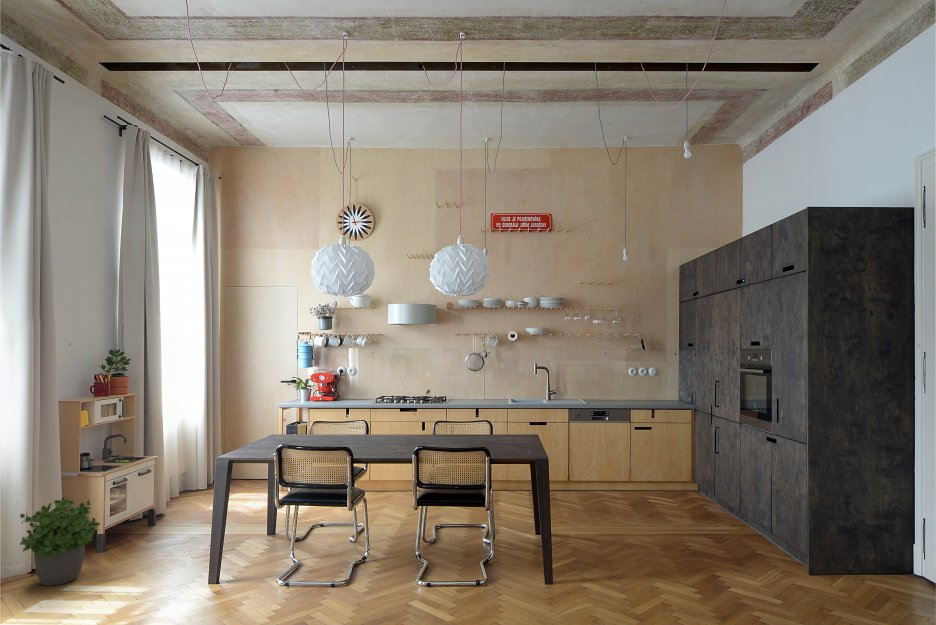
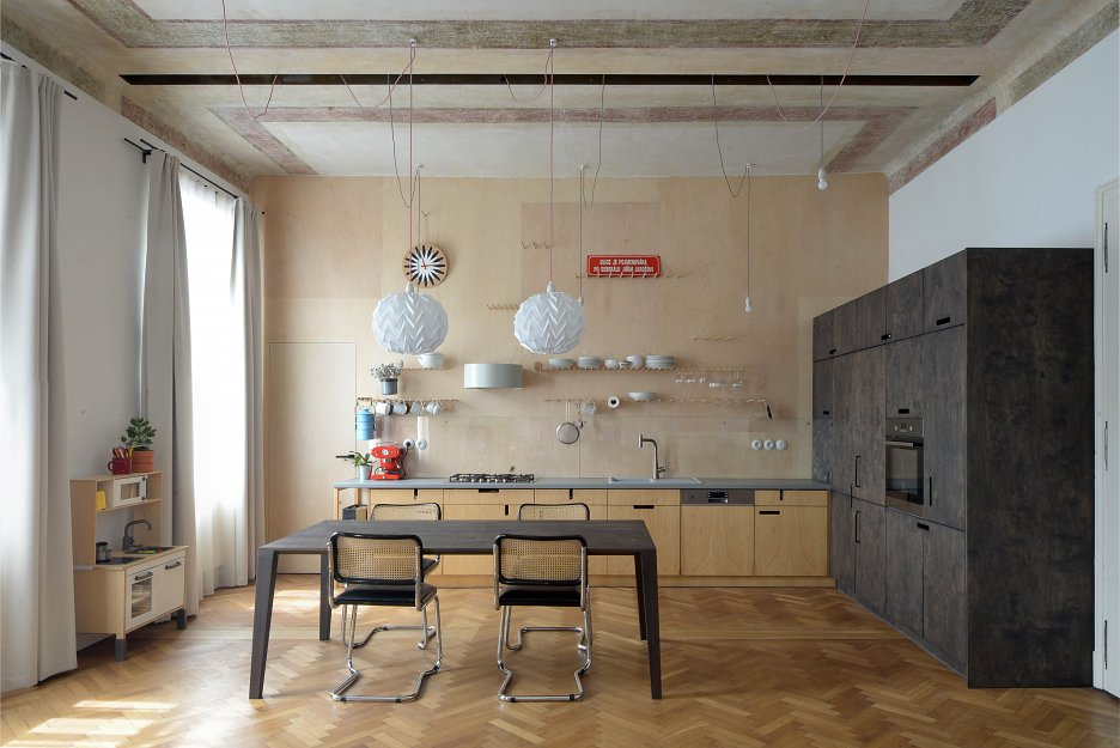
- potted plant [19,496,101,587]
